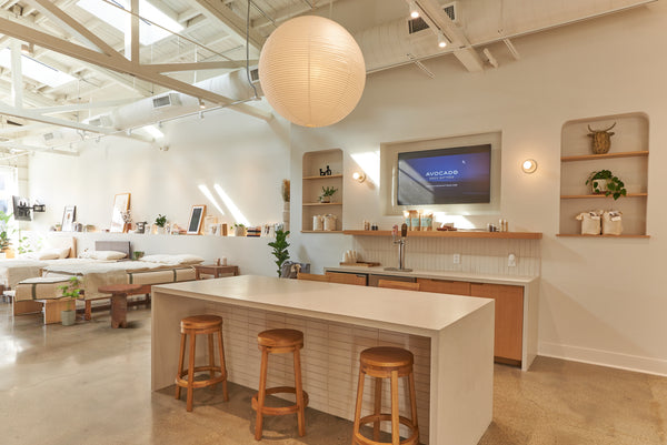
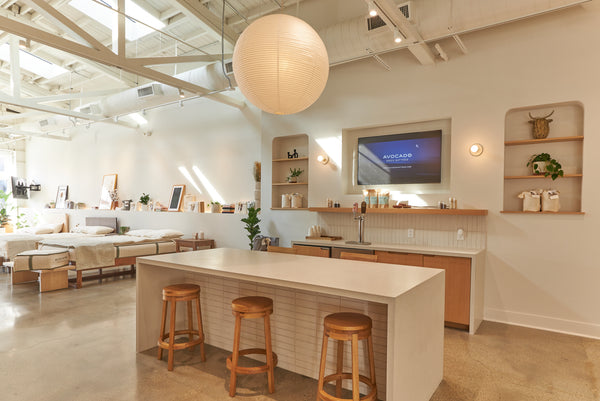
- side table [97,283,142,330]
- house plant [56,275,87,327]
